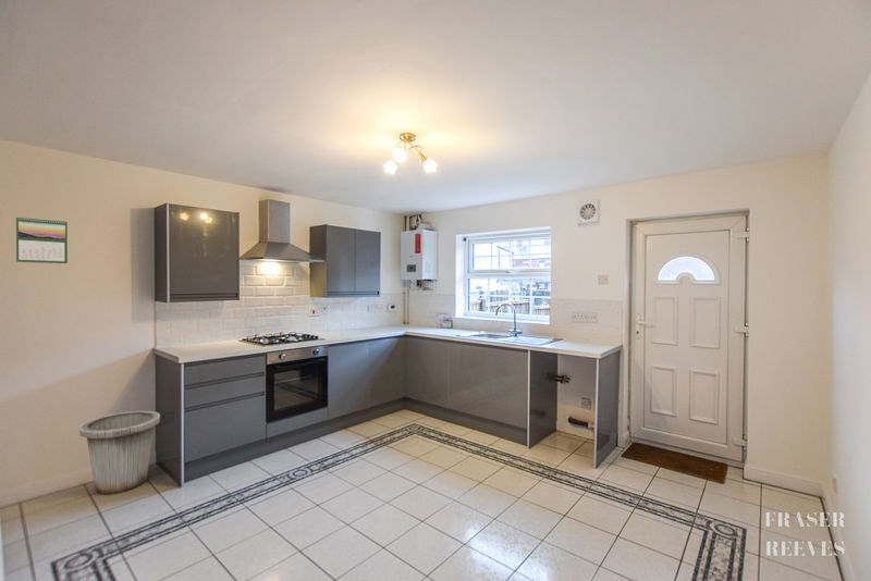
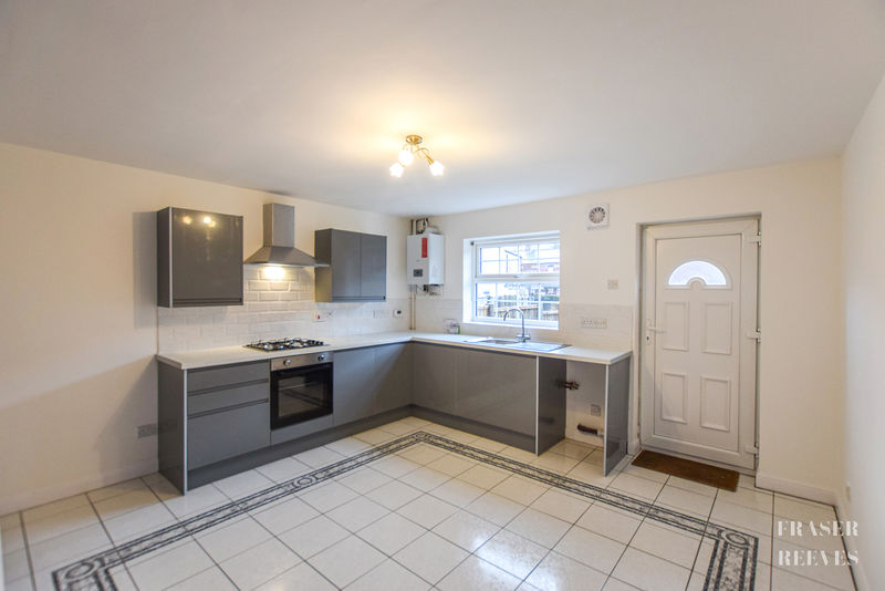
- trash can [78,410,161,496]
- calendar [15,215,69,264]
